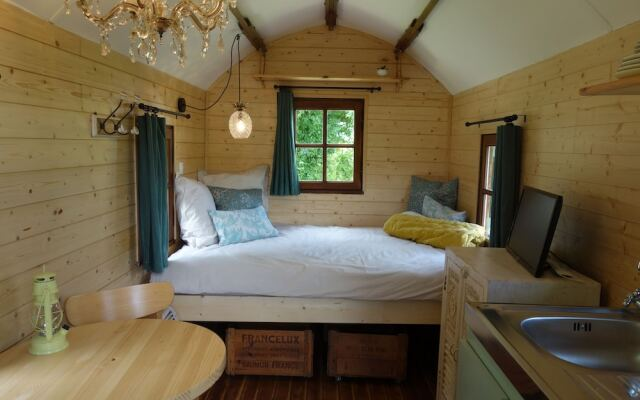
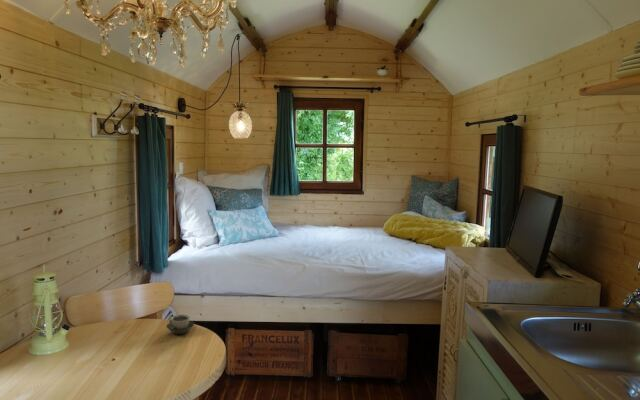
+ cup [165,314,195,335]
